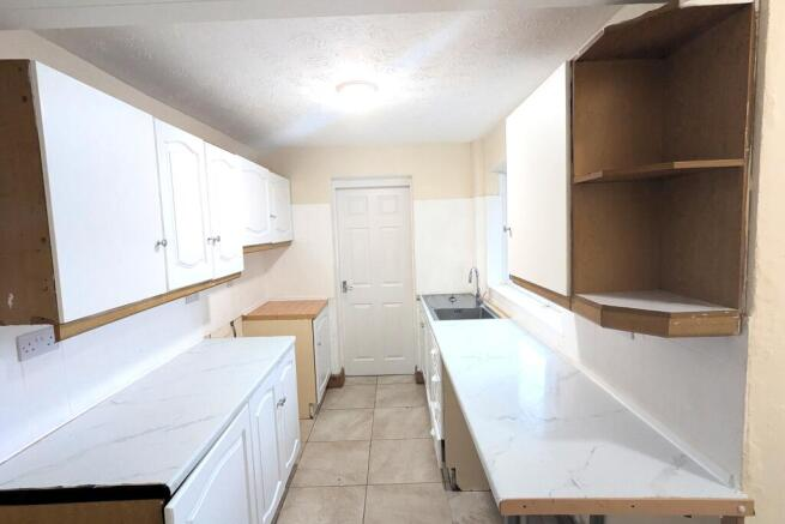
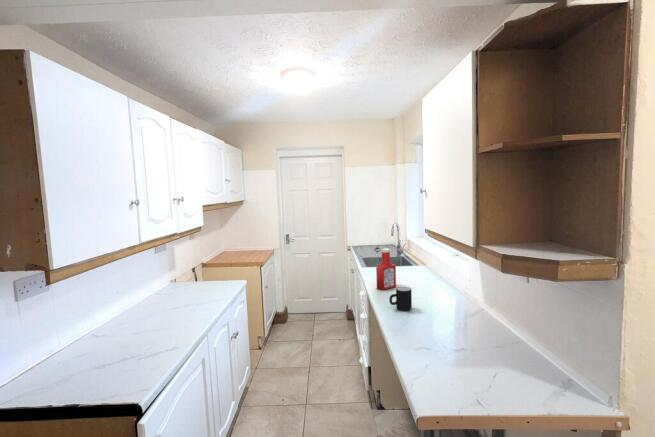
+ mug [388,286,413,311]
+ soap bottle [375,248,397,291]
